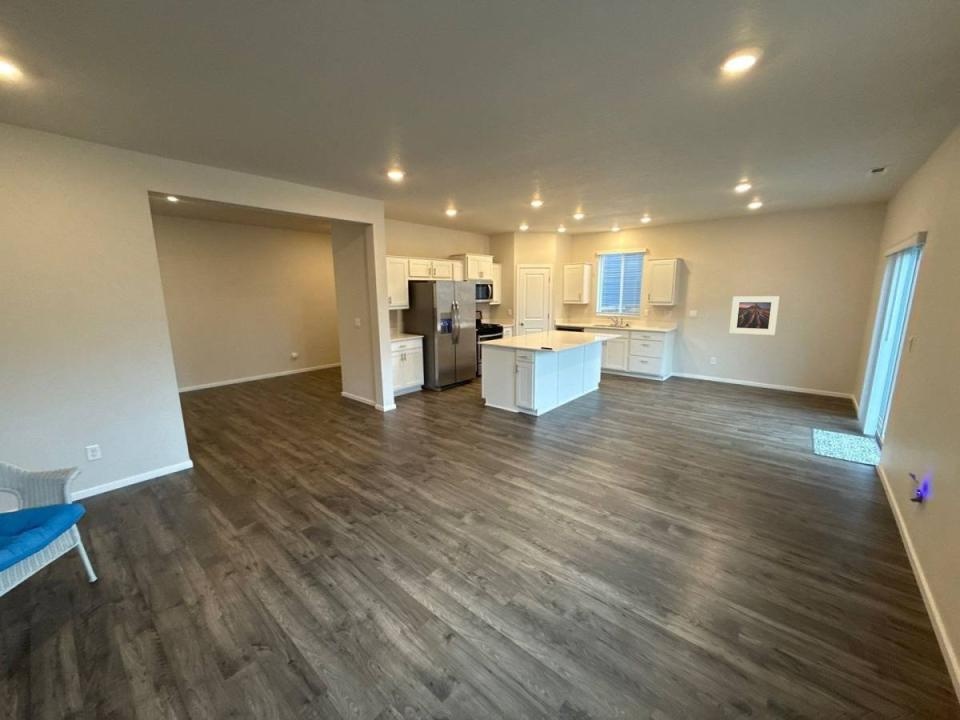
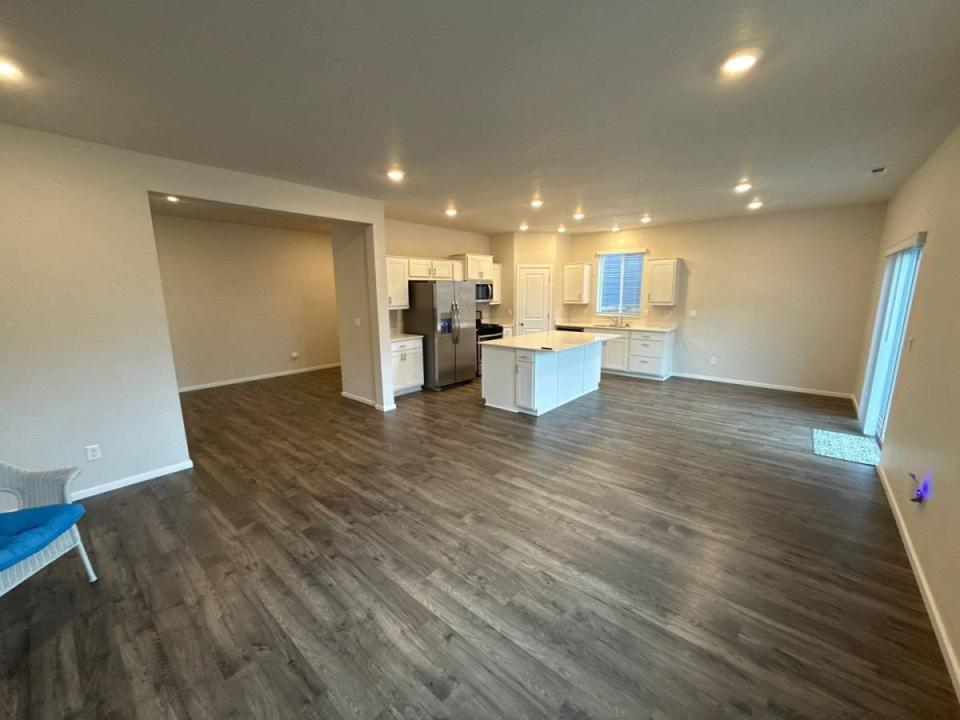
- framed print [729,295,781,336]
